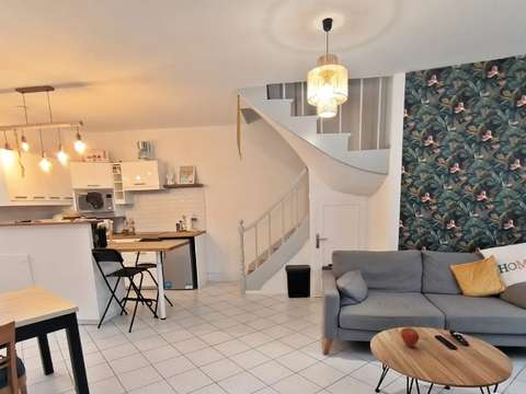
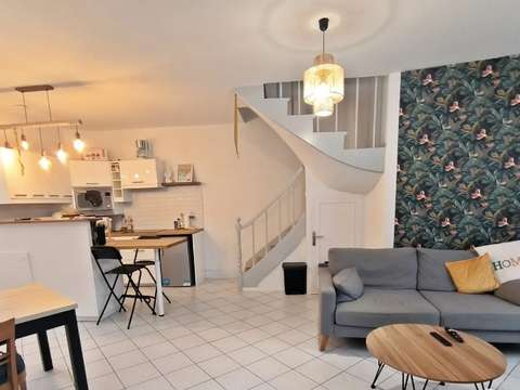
- apple [399,327,421,348]
